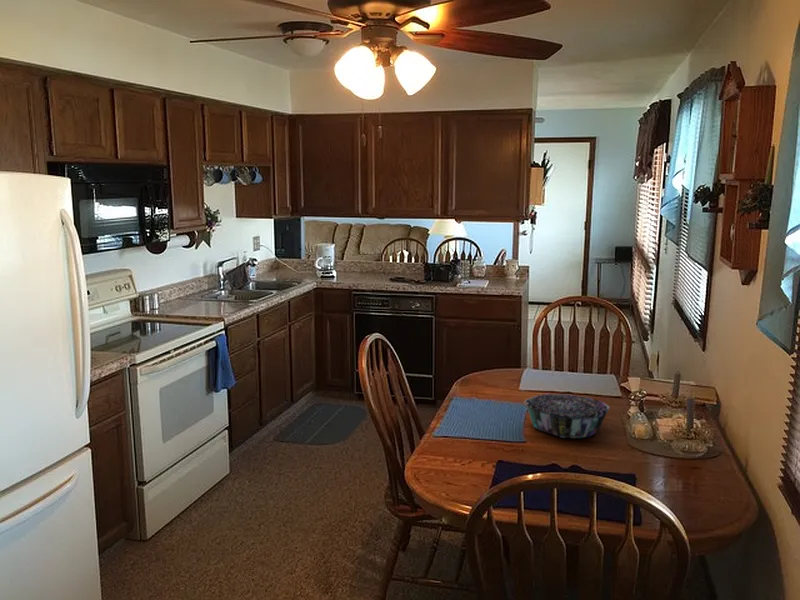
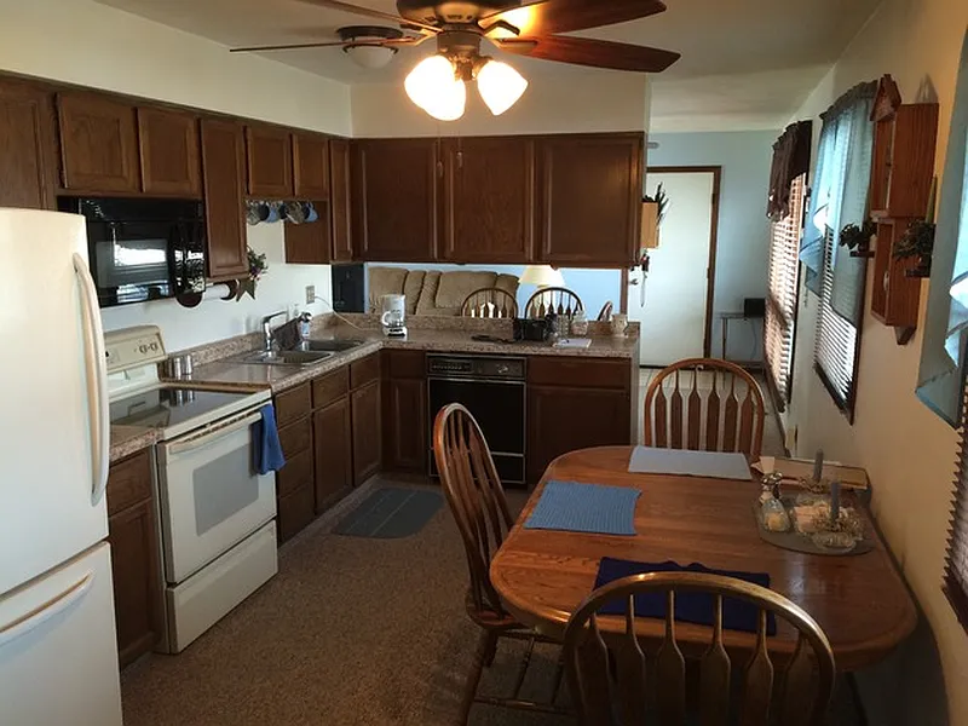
- decorative bowl [523,393,610,440]
